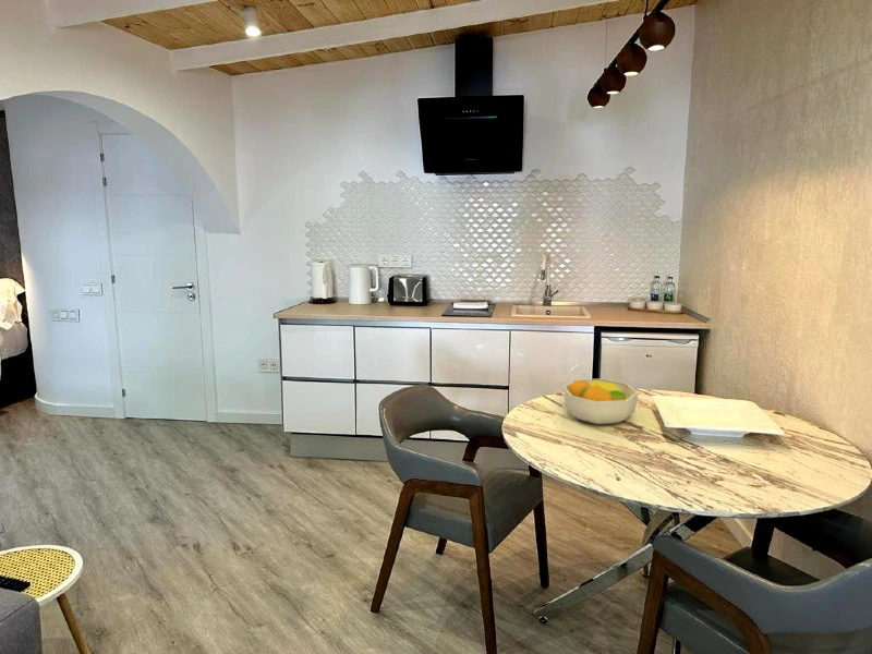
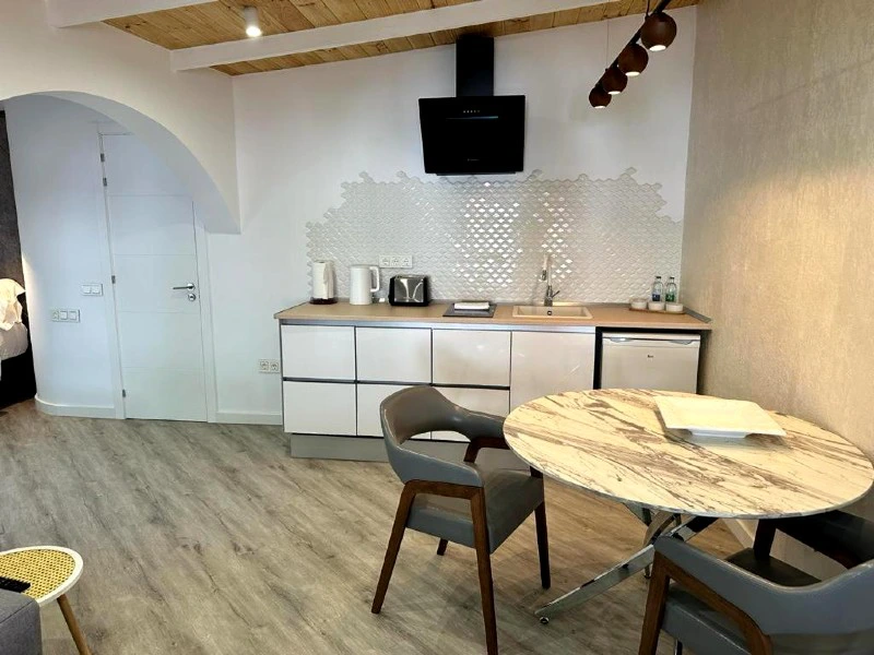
- fruit bowl [562,377,640,425]
